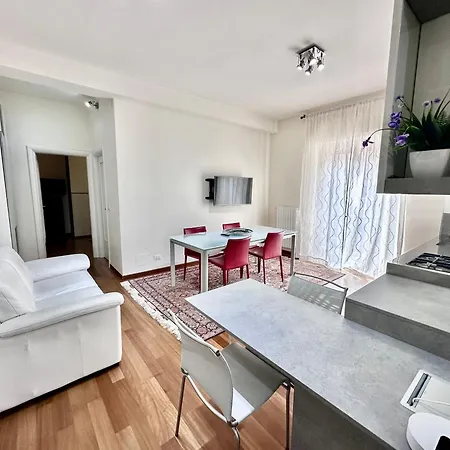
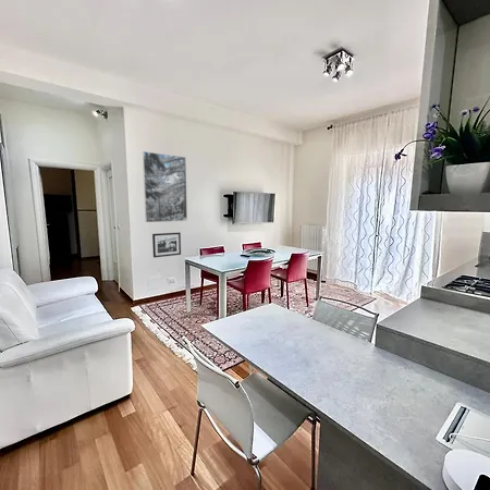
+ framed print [142,150,188,223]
+ picture frame [151,231,182,259]
